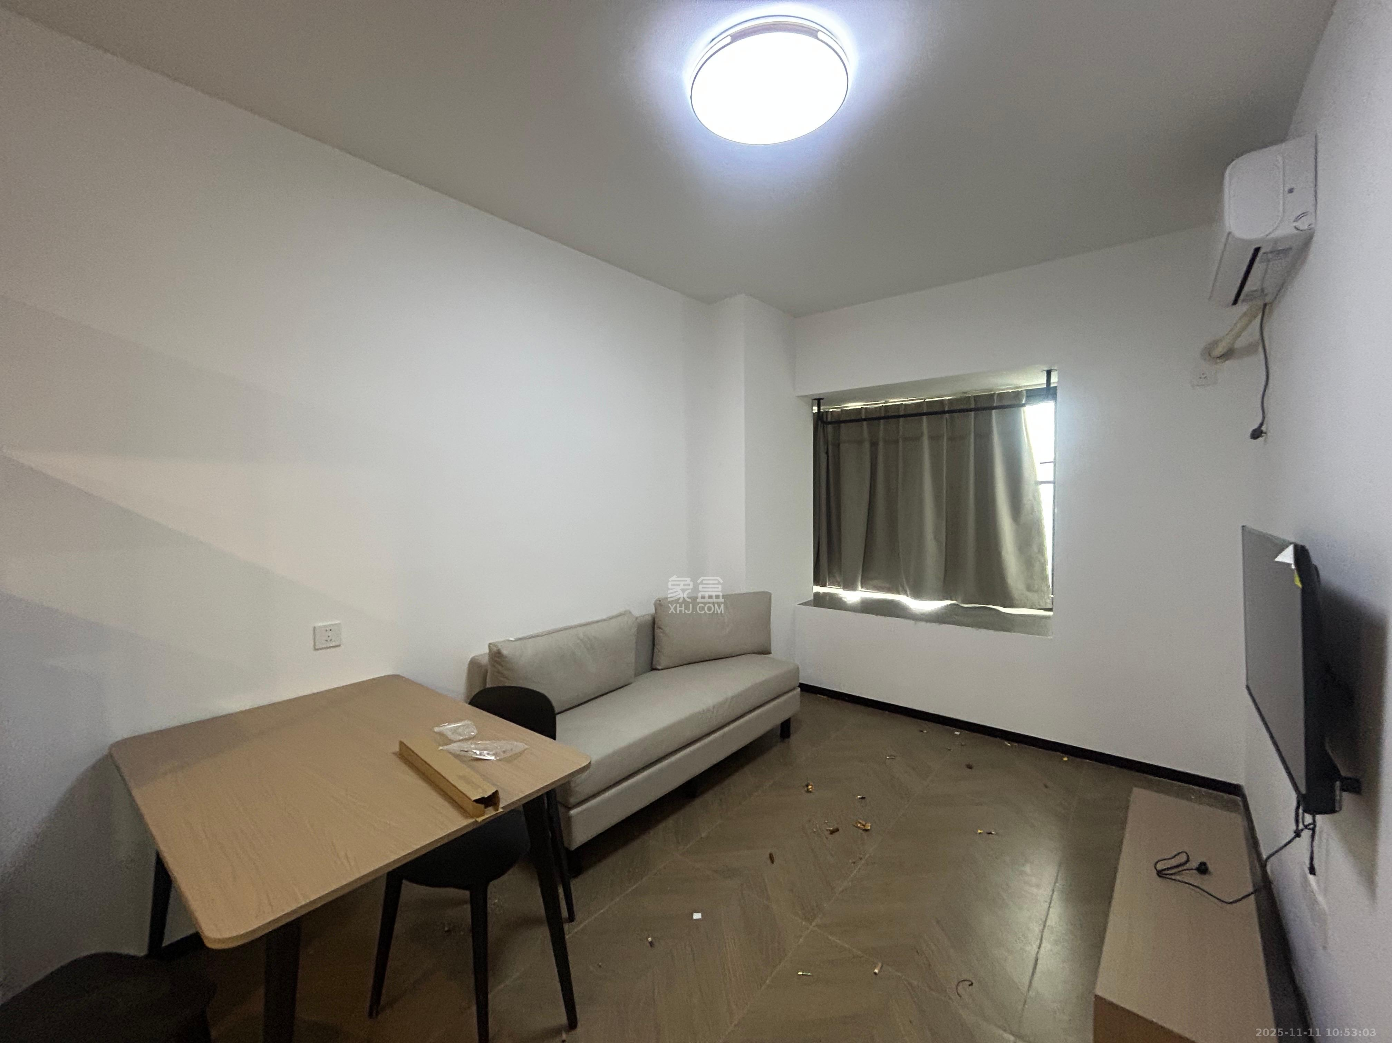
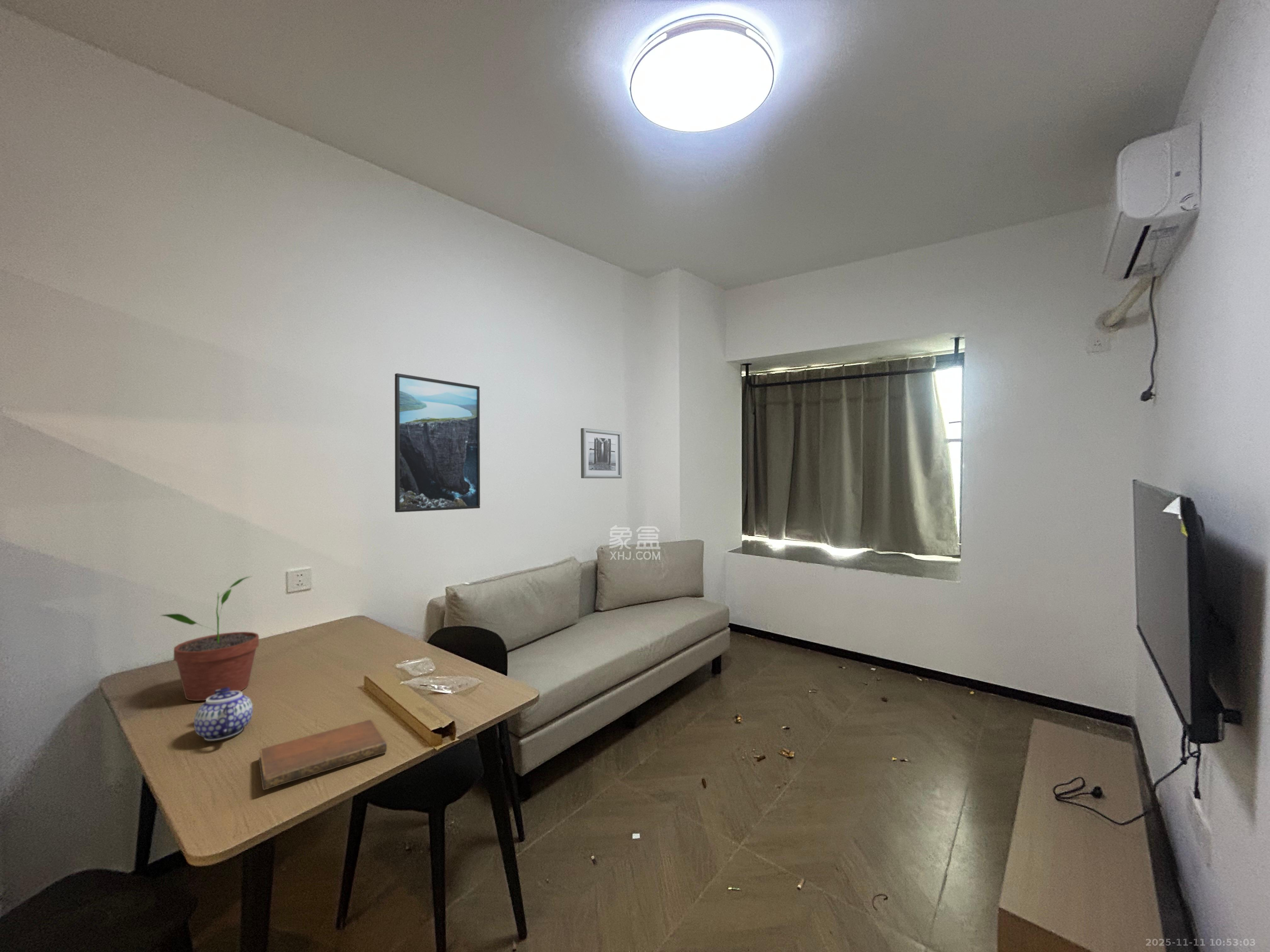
+ potted plant [160,576,259,701]
+ notebook [259,719,387,790]
+ teapot [194,687,253,741]
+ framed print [394,373,480,513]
+ wall art [581,428,622,479]
